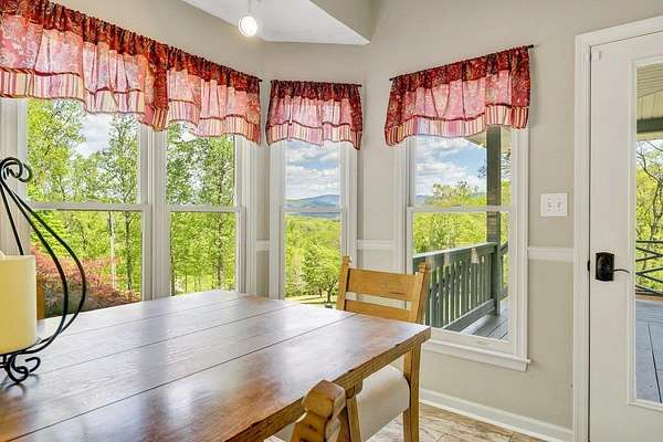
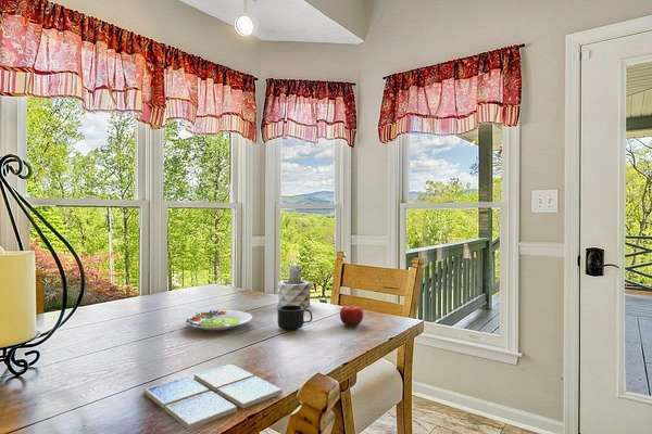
+ succulent plant [276,263,312,308]
+ salad plate [184,308,253,331]
+ drink coaster [143,362,284,431]
+ mug [277,305,313,332]
+ fruit [339,303,364,328]
